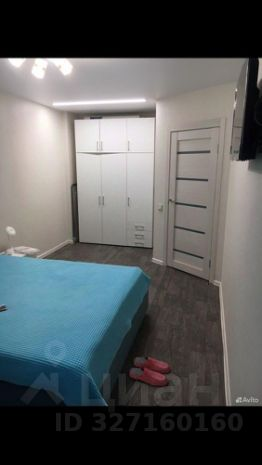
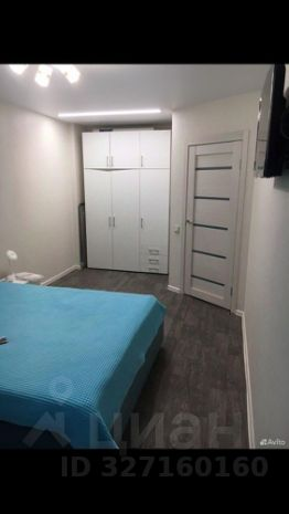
- slippers [129,356,171,387]
